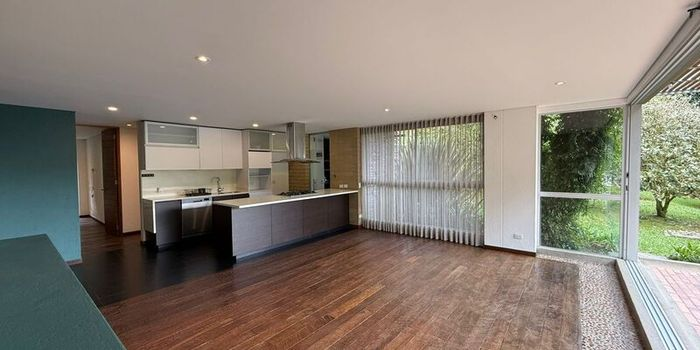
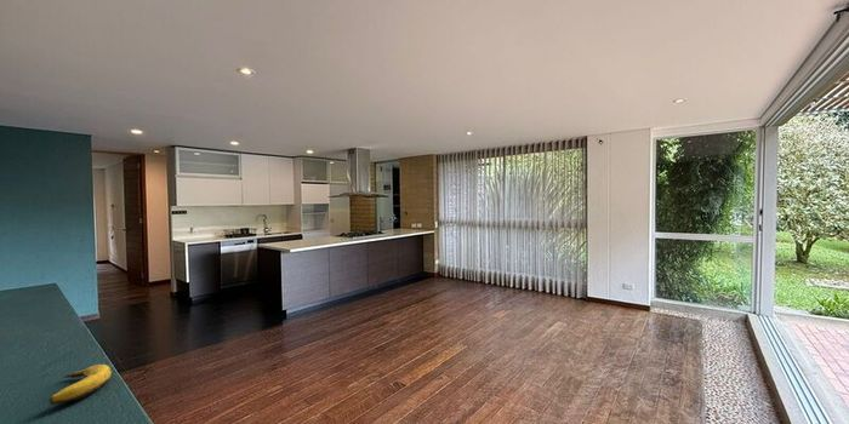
+ banana [49,363,112,406]
